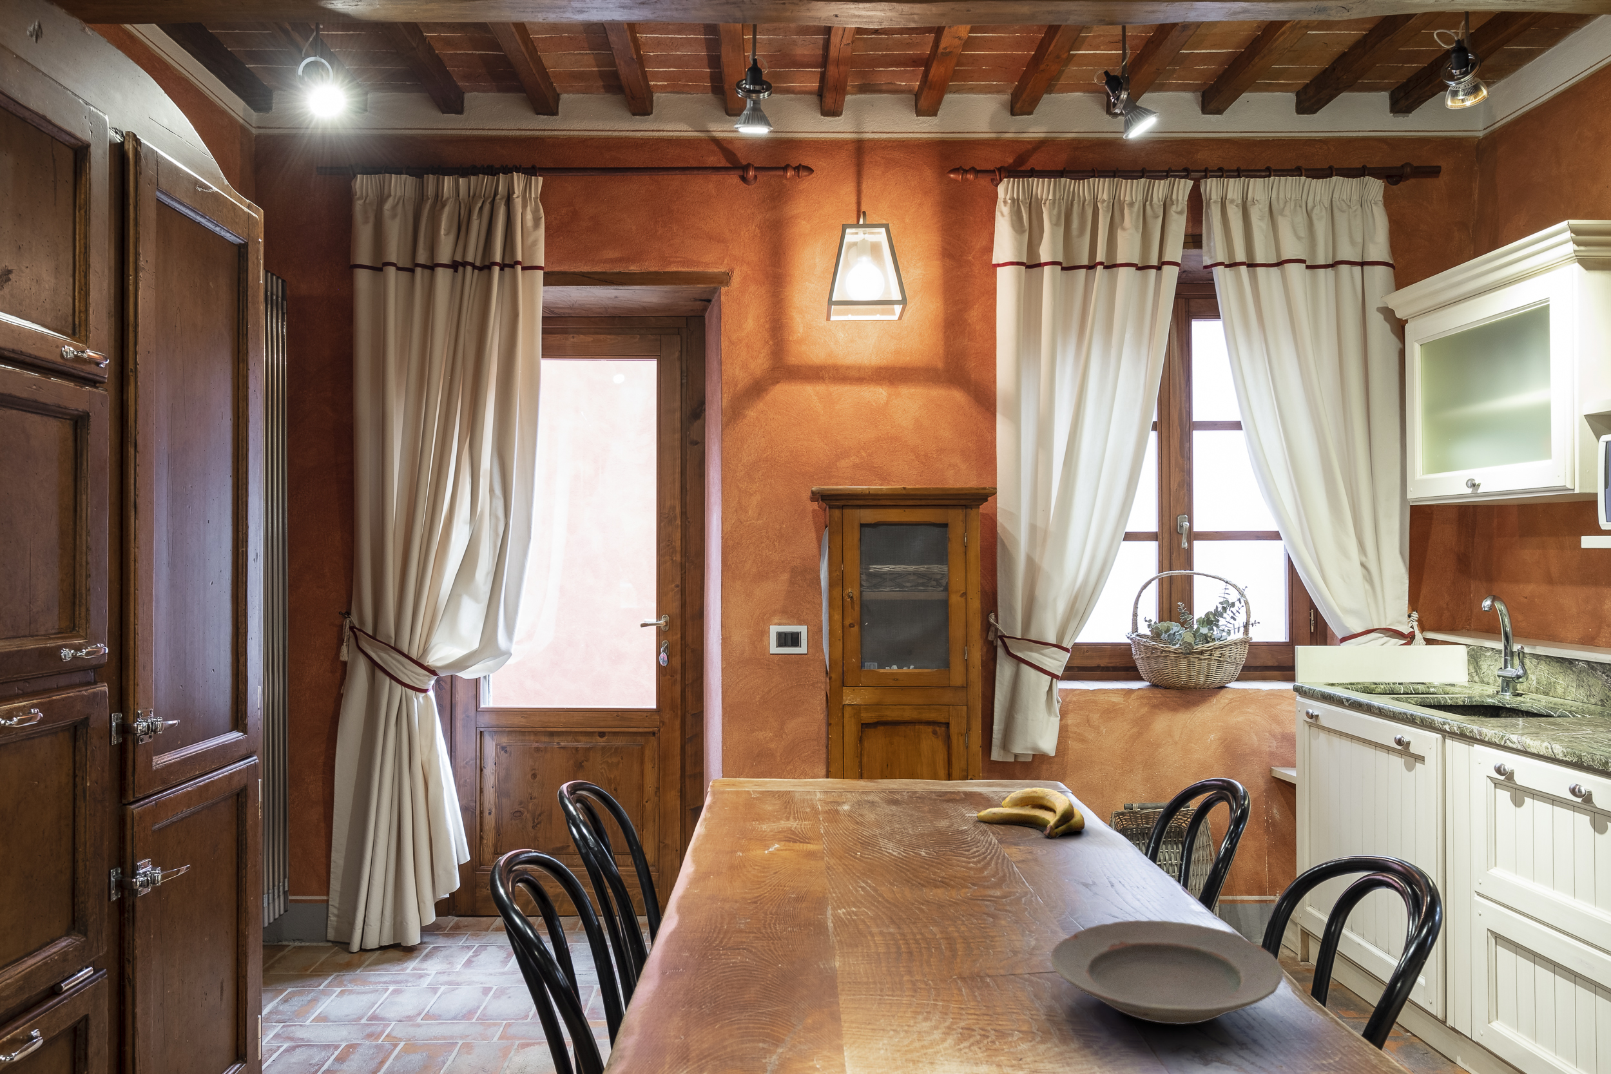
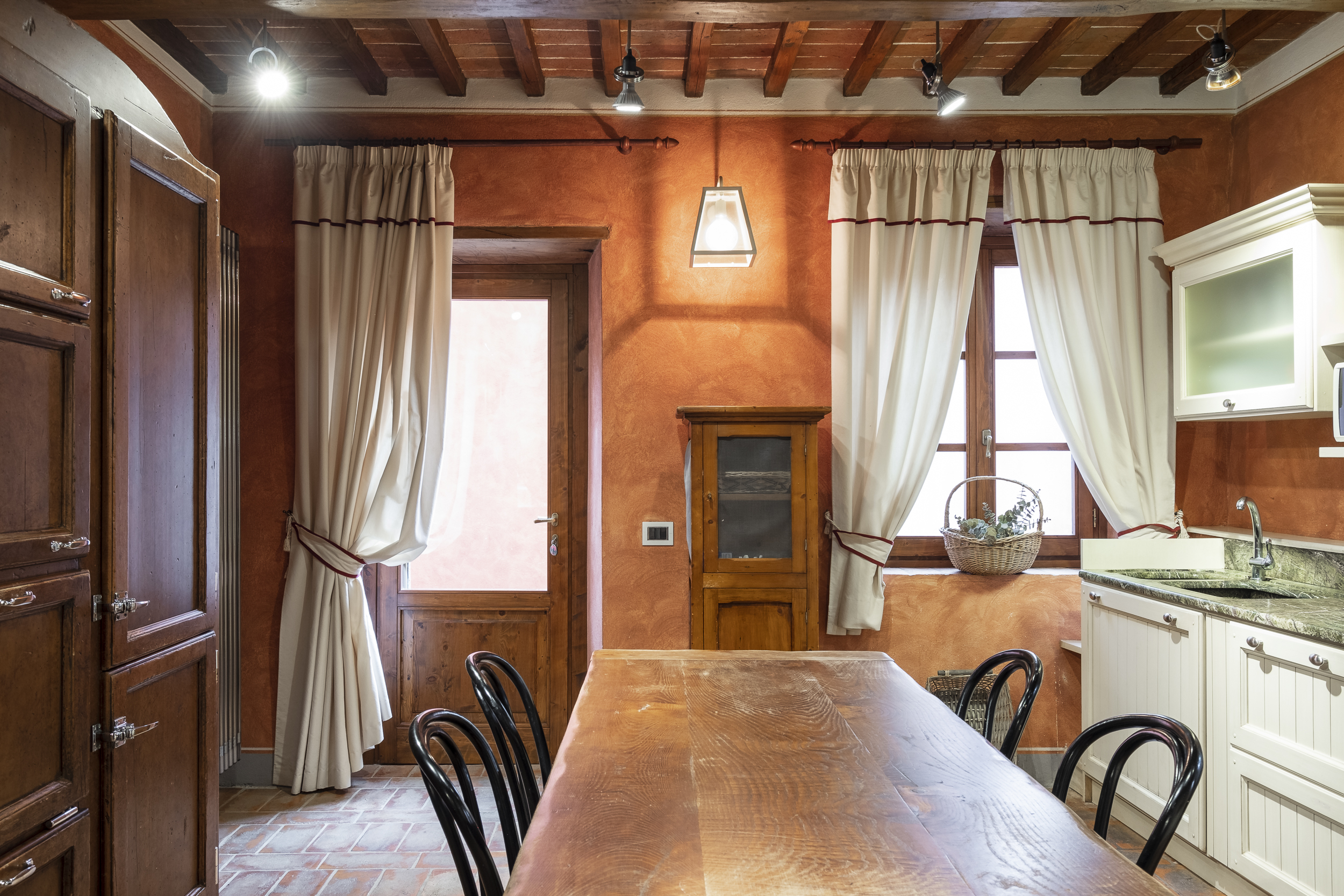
- plate [1050,919,1284,1025]
- banana [976,788,1086,839]
